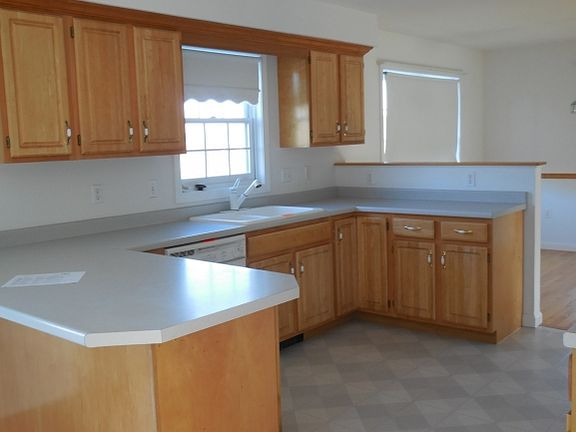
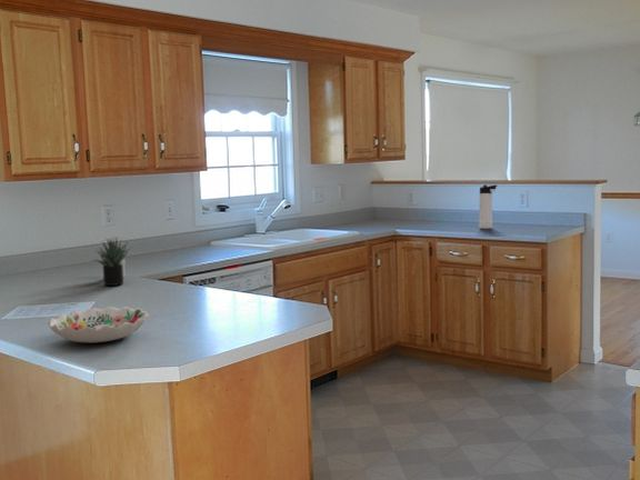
+ succulent plant [92,237,132,287]
+ decorative bowl [47,306,150,344]
+ thermos bottle [478,184,498,230]
